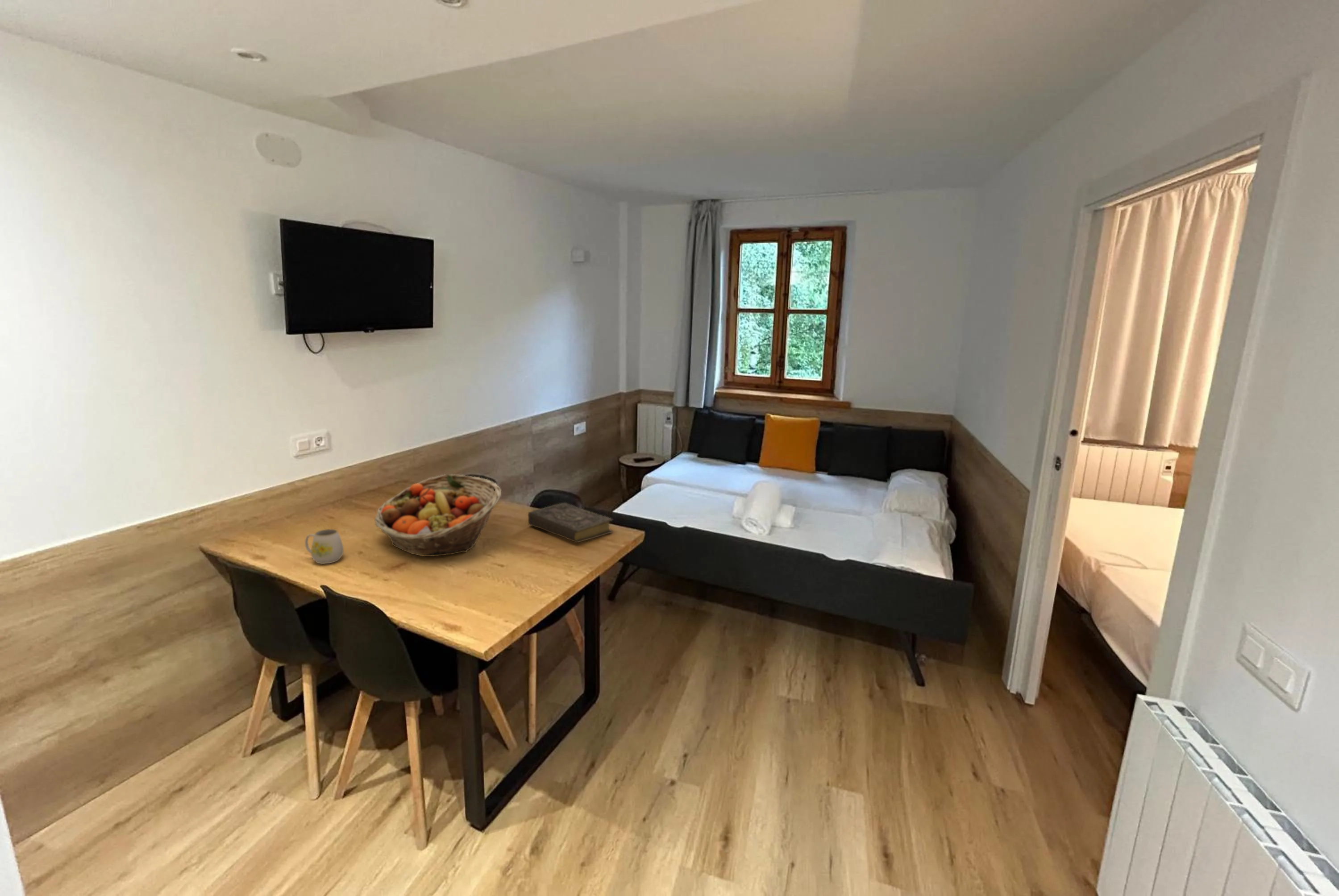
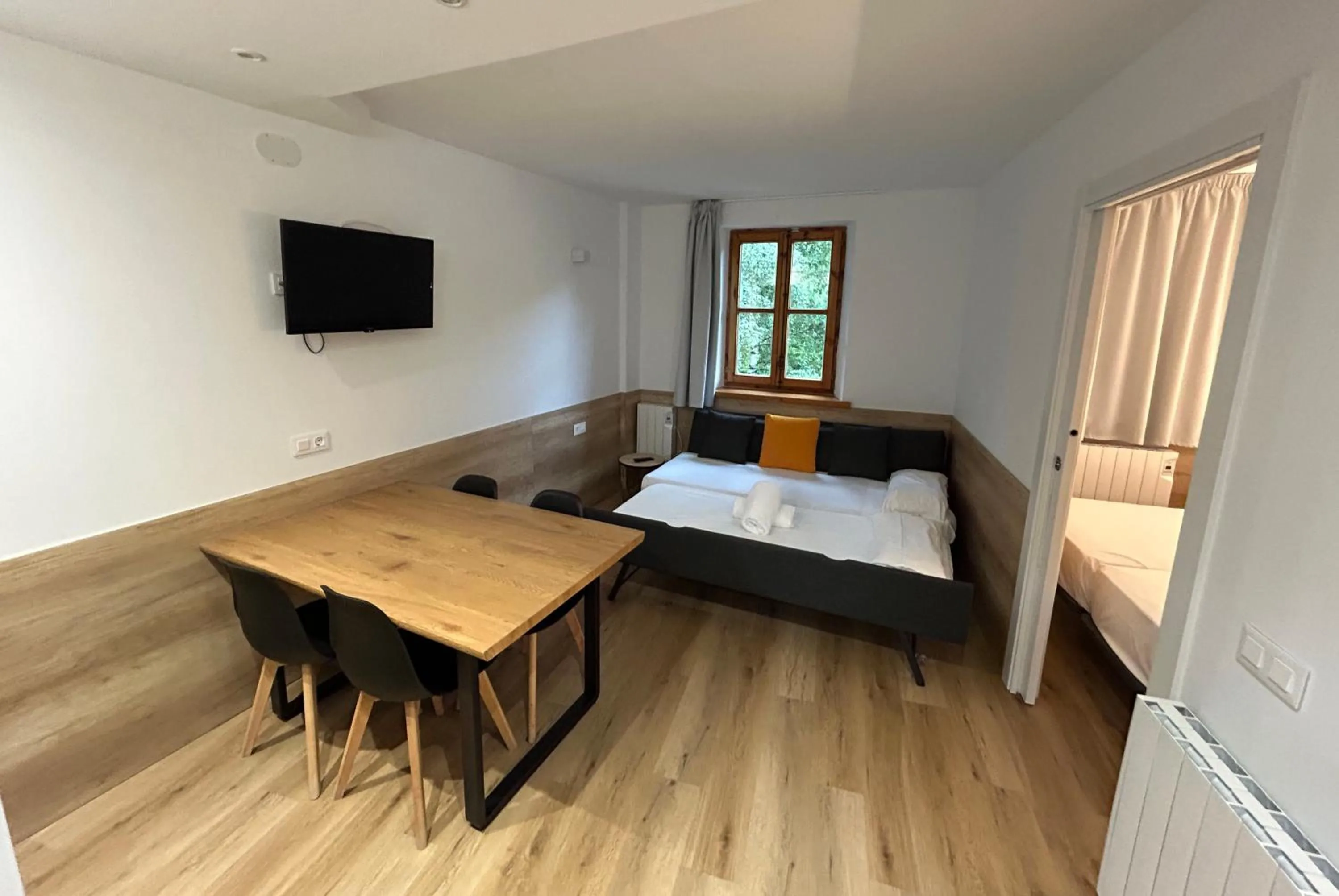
- mug [304,529,344,564]
- book [528,502,614,543]
- fruit basket [374,474,502,557]
